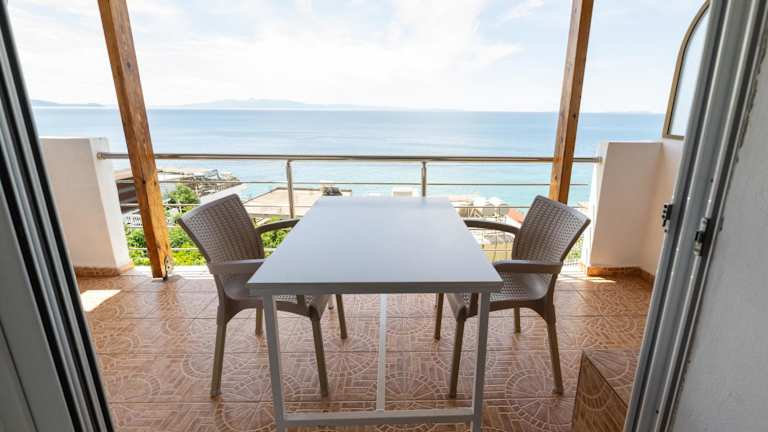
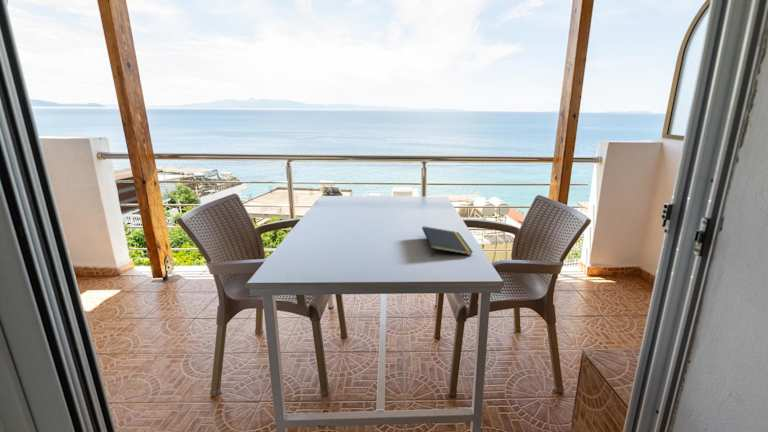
+ notepad [421,225,474,258]
